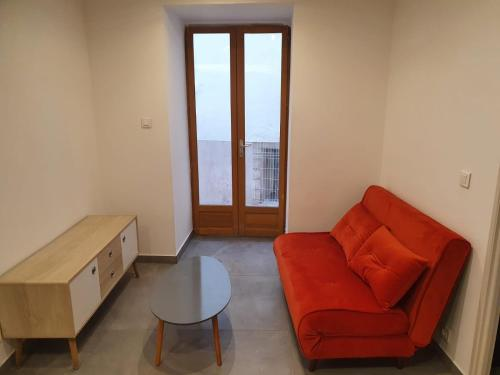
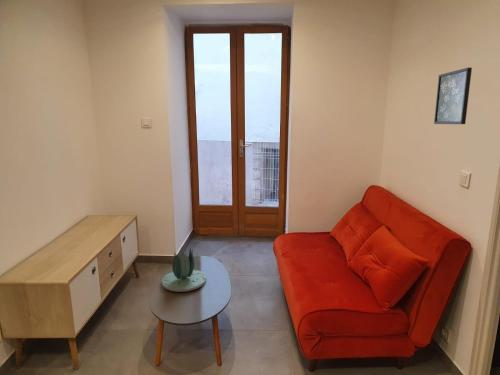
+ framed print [433,67,473,125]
+ succulent plant [161,245,208,293]
